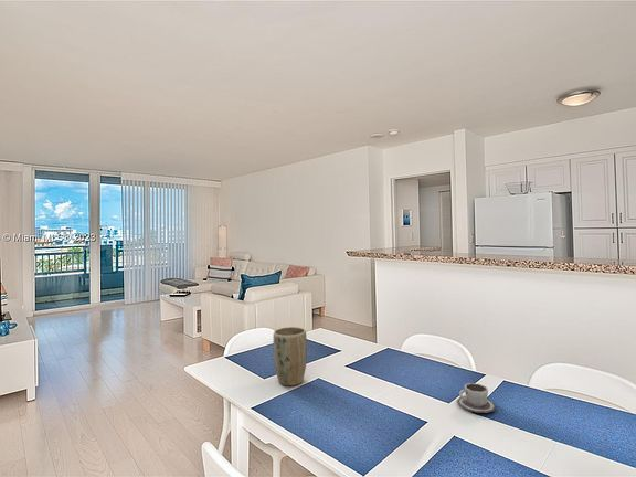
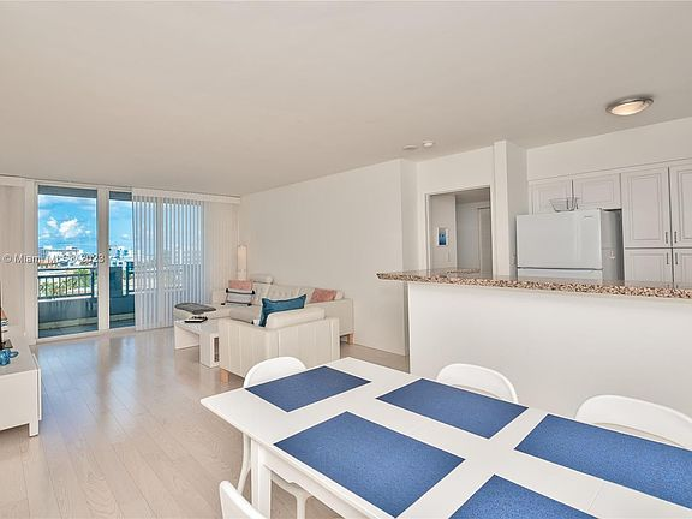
- plant pot [272,326,308,386]
- cup [456,382,498,414]
